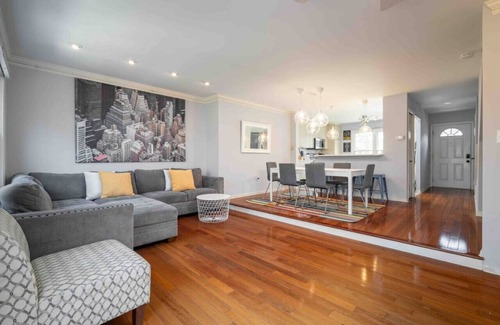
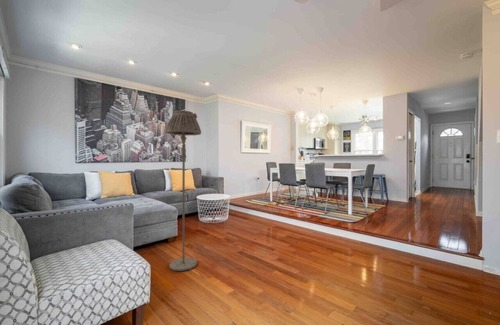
+ floor lamp [164,109,202,272]
